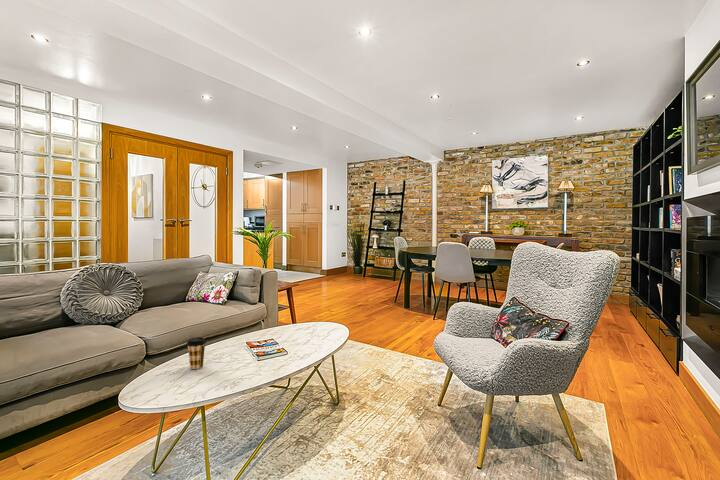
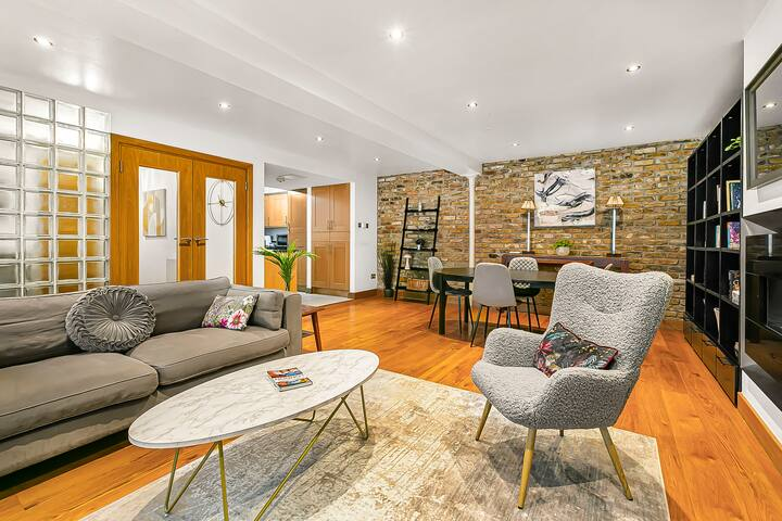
- coffee cup [186,336,207,370]
